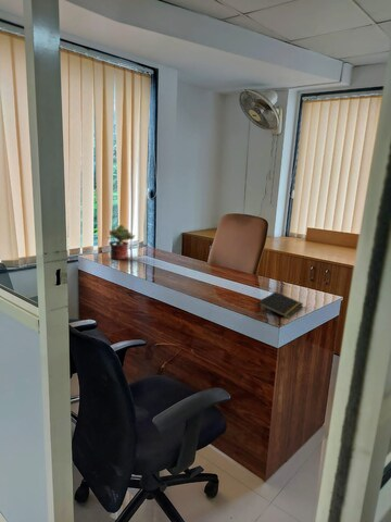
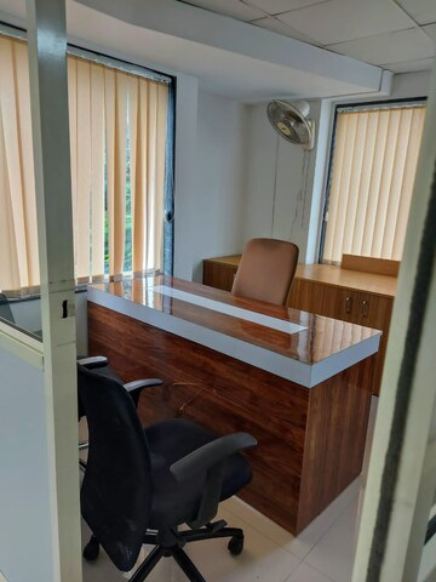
- potted plant [106,224,136,260]
- notepad [256,290,304,320]
